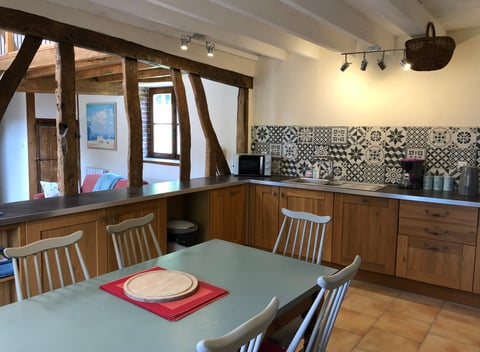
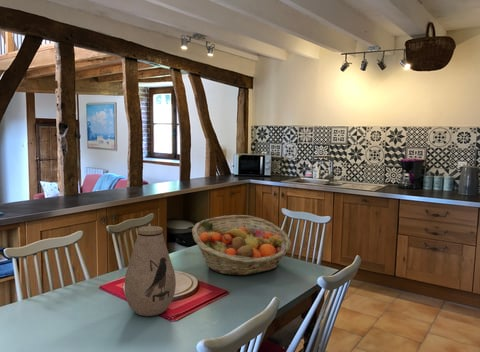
+ fruit basket [191,214,292,276]
+ vase [123,225,177,318]
